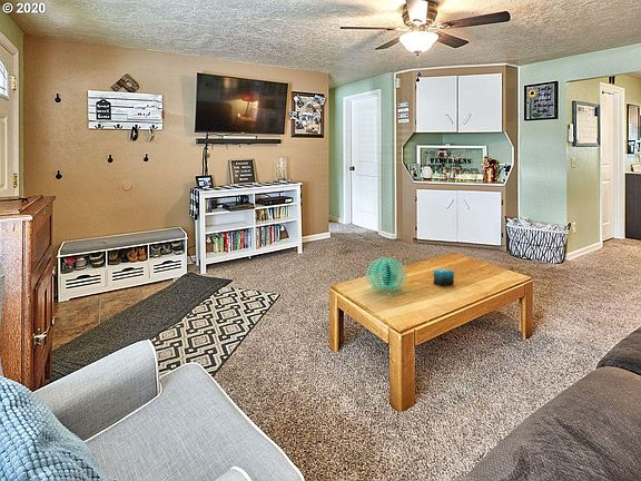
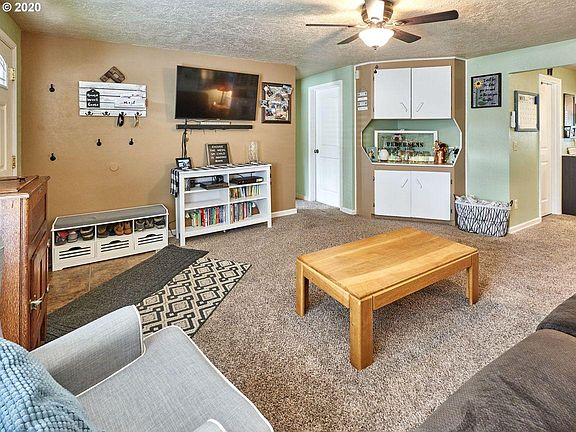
- decorative ball [365,257,408,293]
- candle [433,264,455,286]
